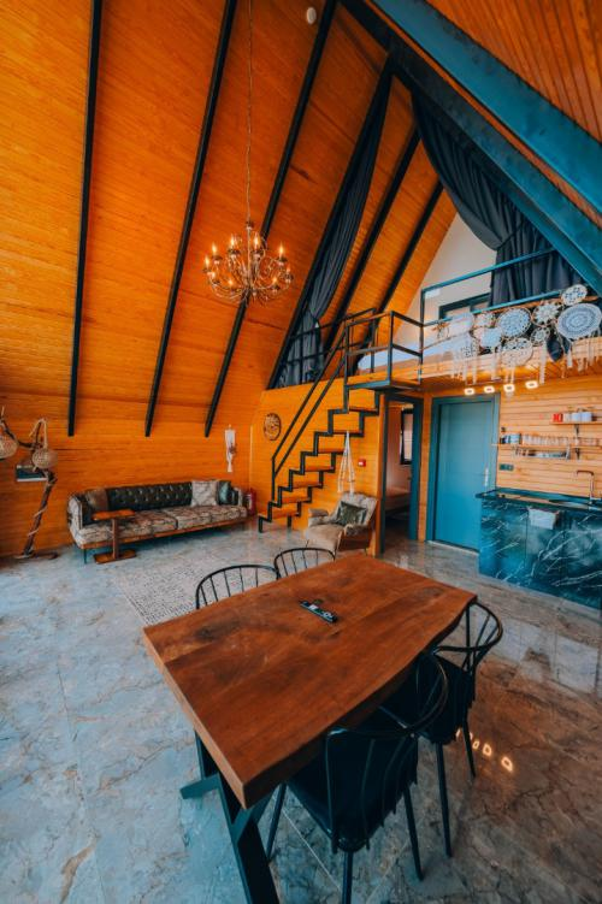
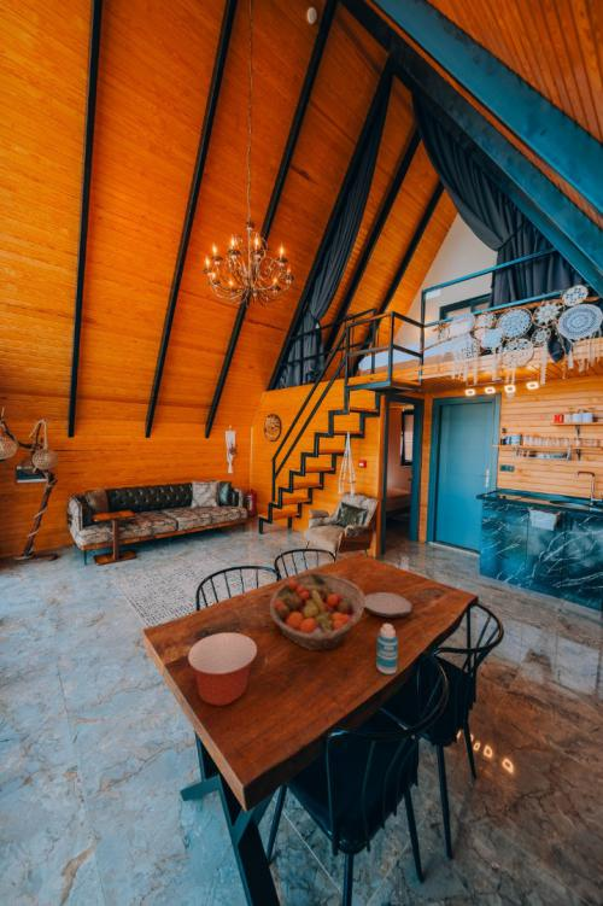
+ mixing bowl [187,632,258,707]
+ fruit basket [269,572,365,653]
+ plate [364,591,415,619]
+ bottle [375,622,399,676]
